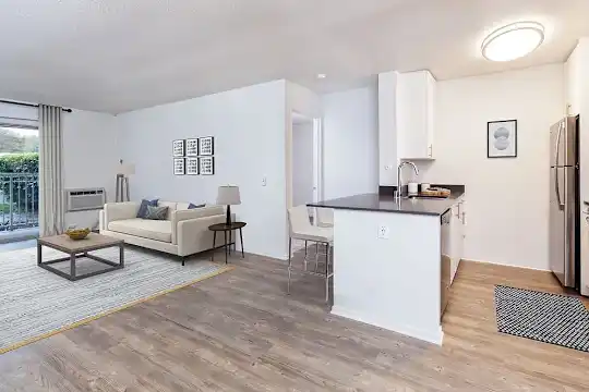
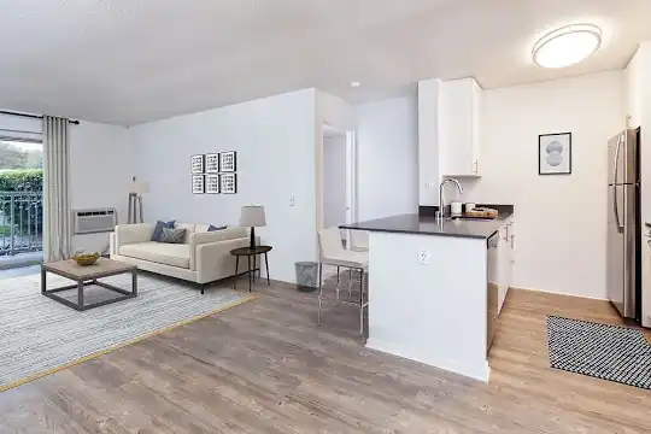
+ waste bin [293,260,319,293]
